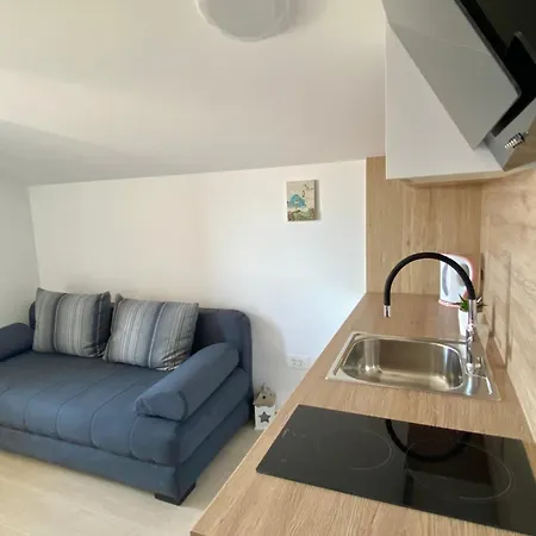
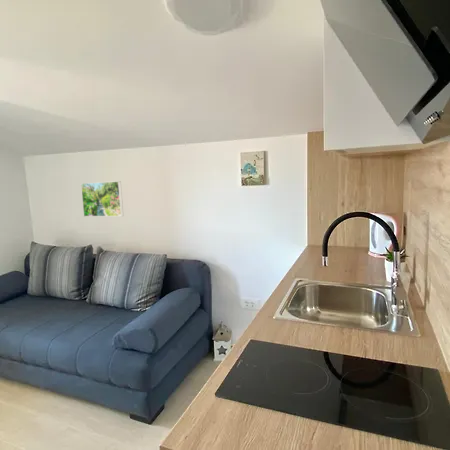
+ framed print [80,180,124,218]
